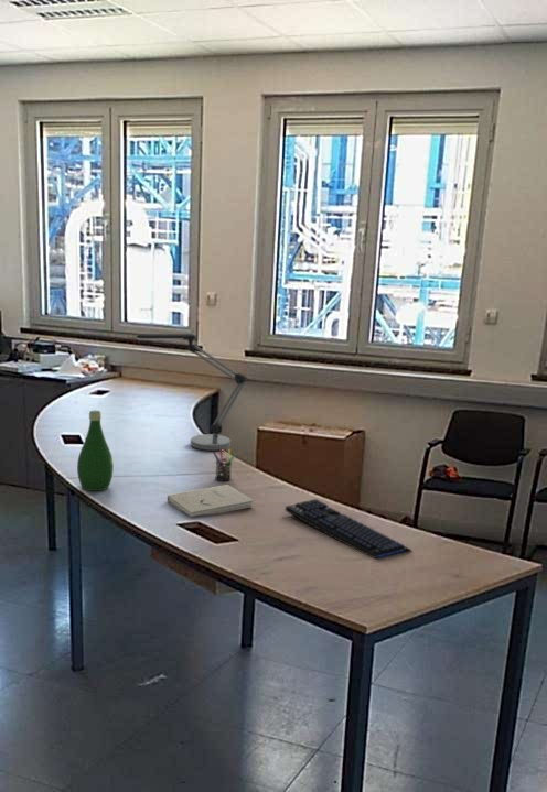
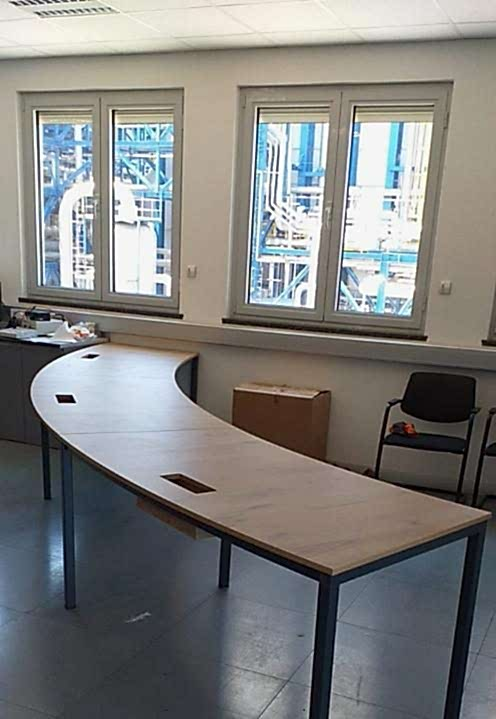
- keyboard [285,498,412,561]
- pen holder [212,448,236,482]
- bottle [76,410,115,492]
- book [167,484,254,518]
- desk lamp [136,333,249,452]
